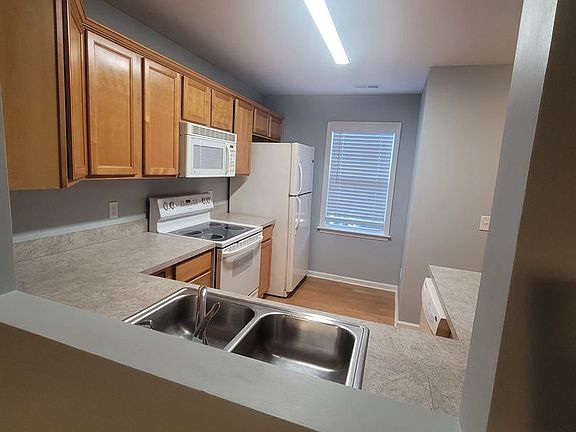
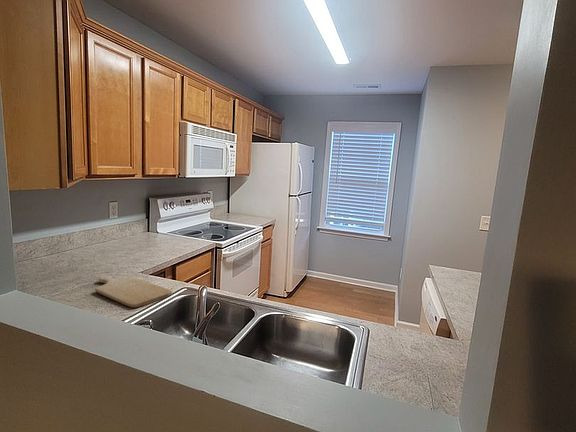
+ chopping board [94,275,173,308]
